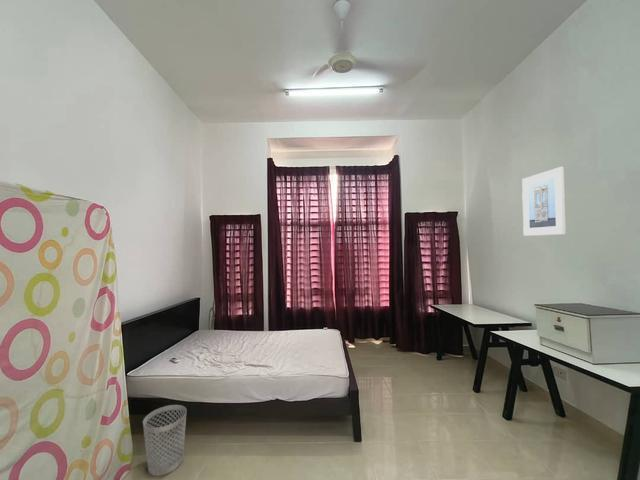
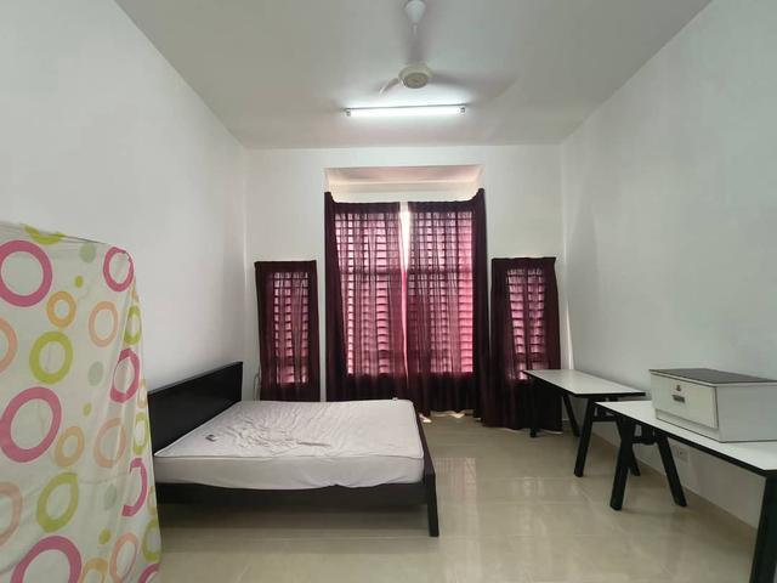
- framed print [521,166,567,237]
- wastebasket [142,404,188,477]
